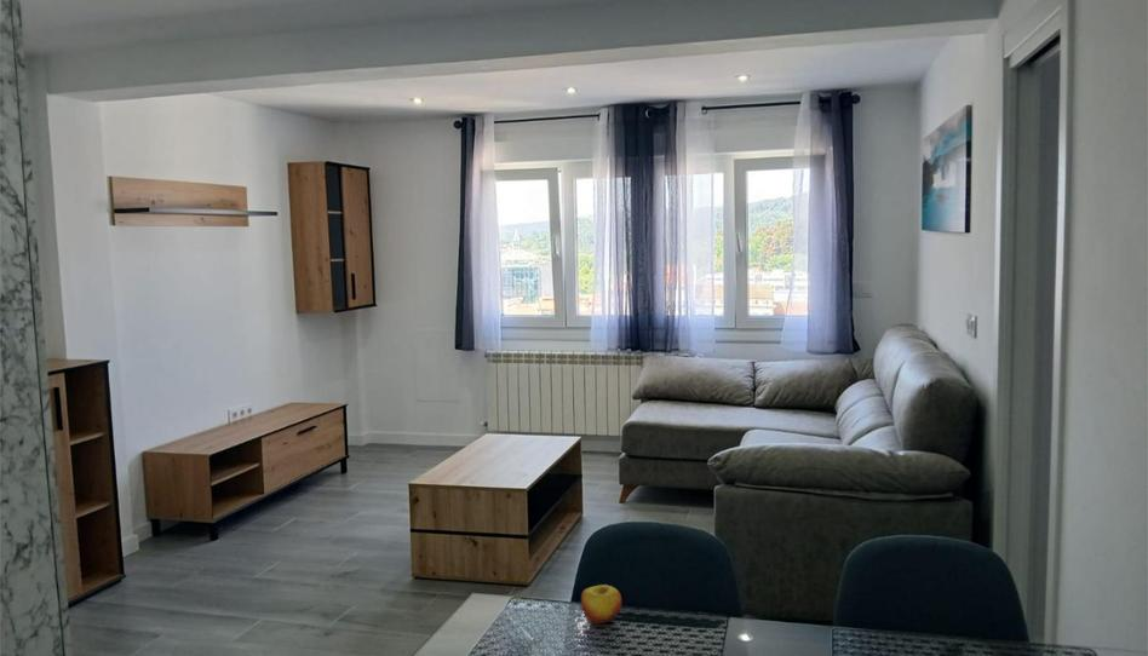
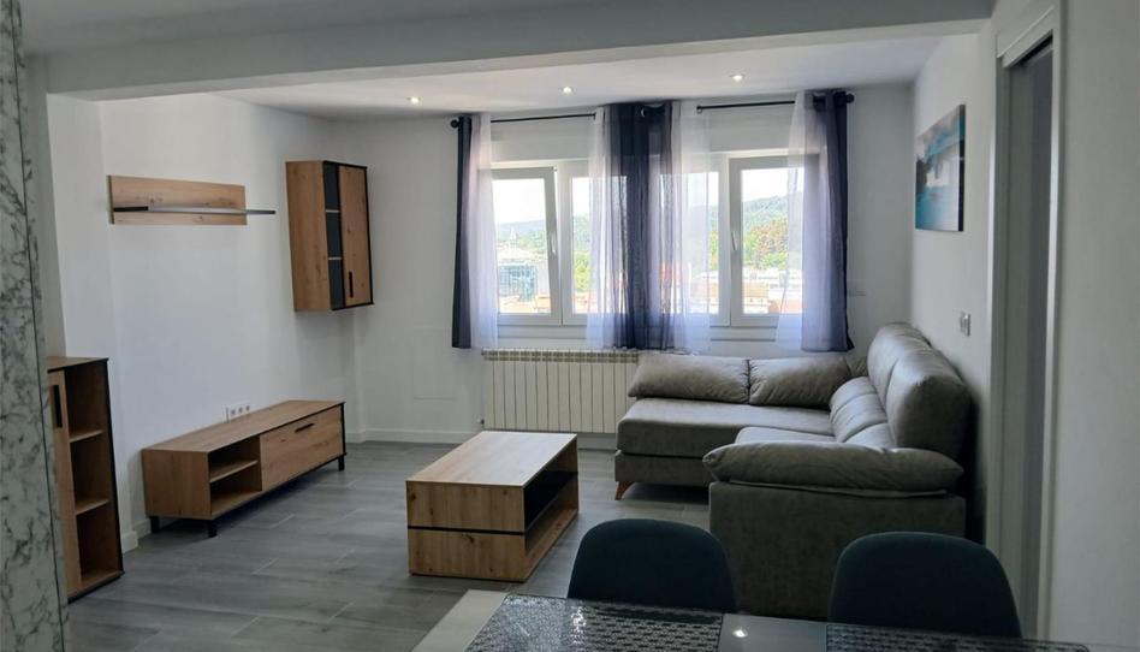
- apple [580,583,622,625]
